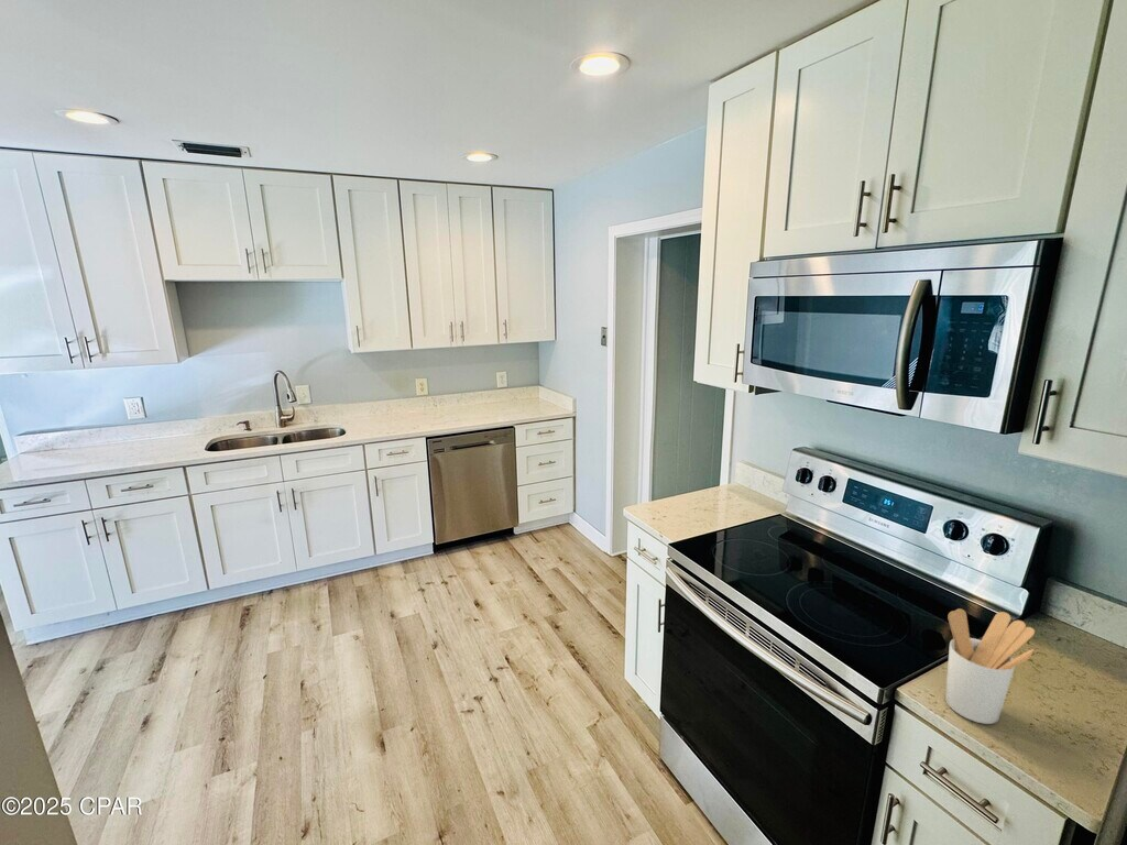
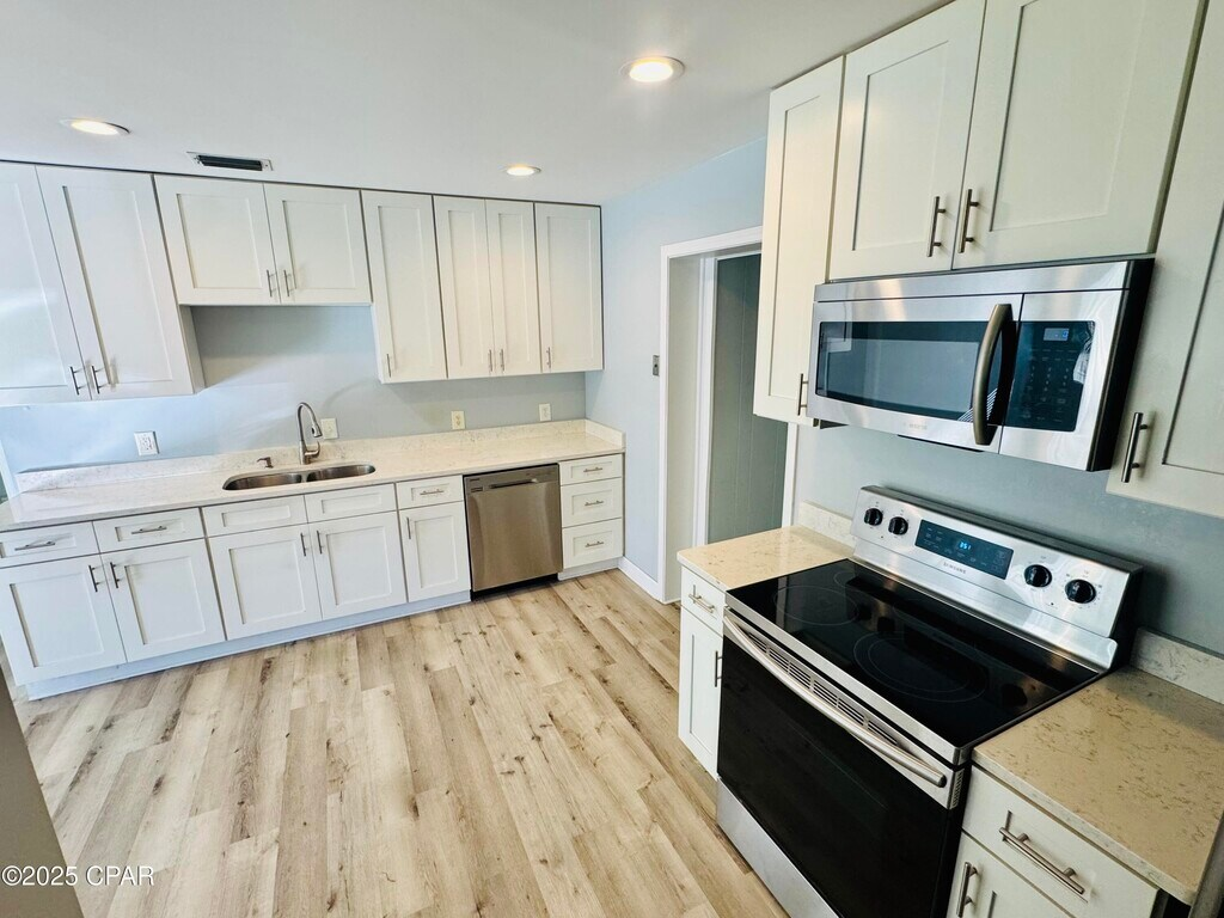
- utensil holder [944,607,1036,725]
